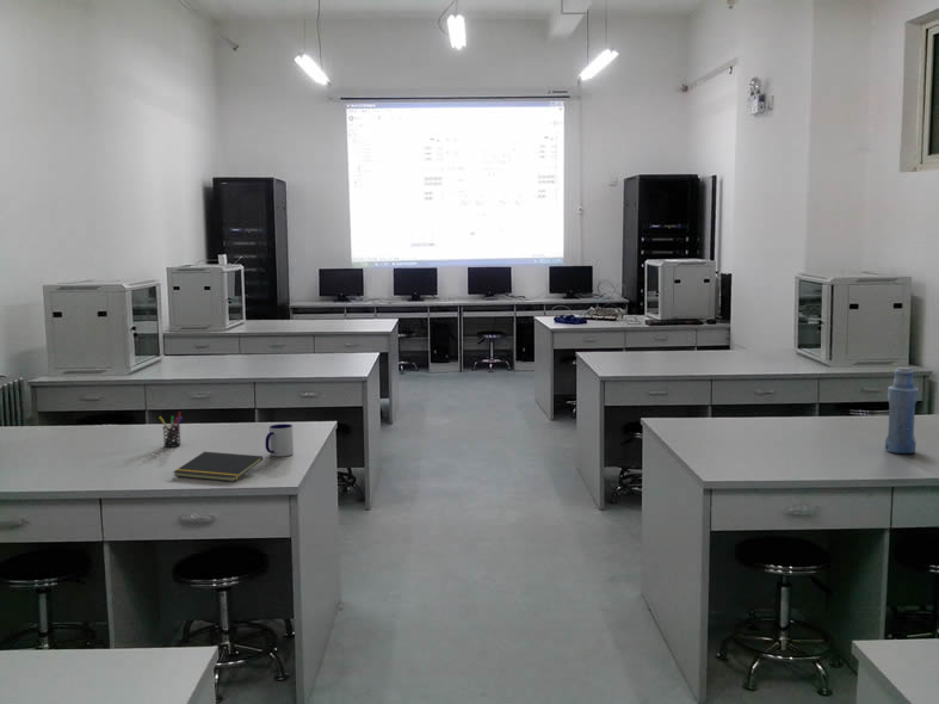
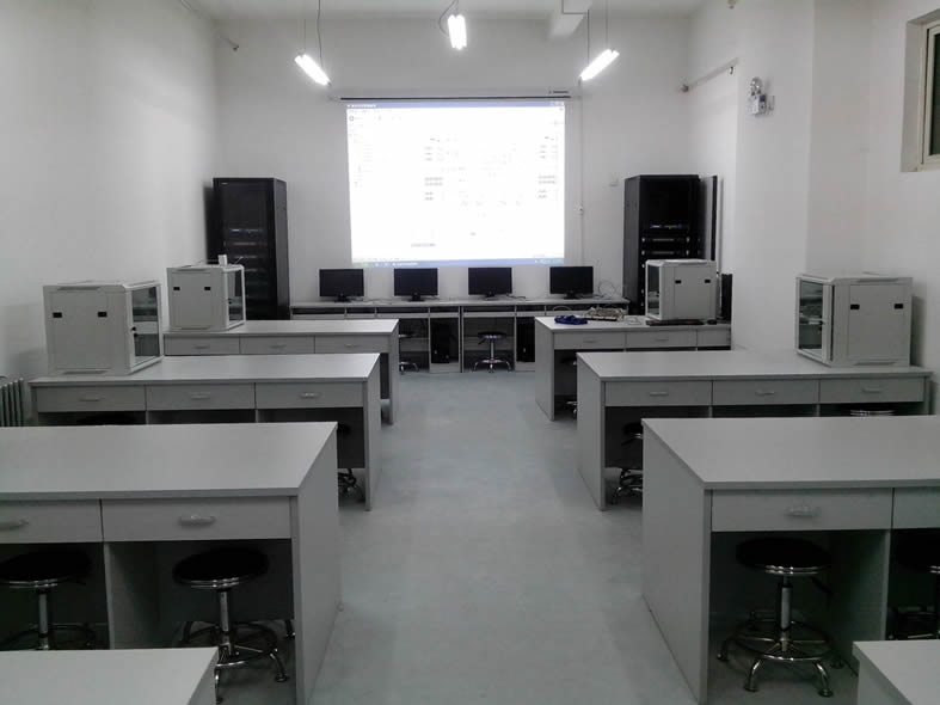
- pen holder [157,410,184,449]
- bottle [884,366,920,455]
- mug [264,422,295,458]
- notepad [172,451,264,482]
